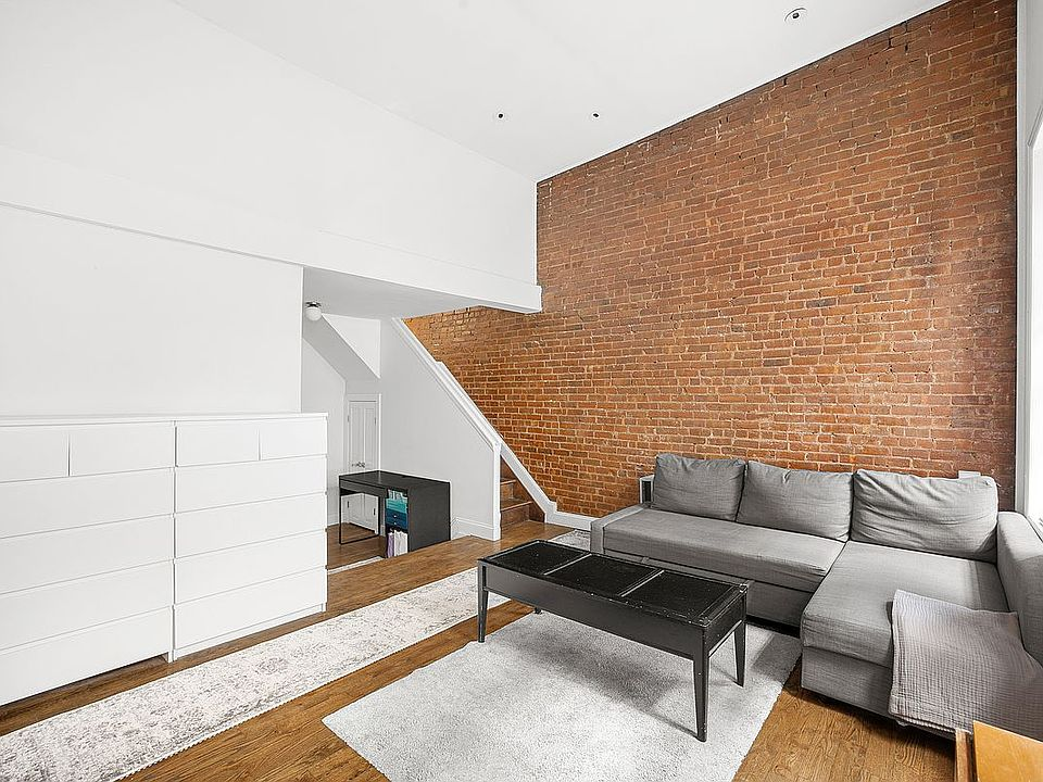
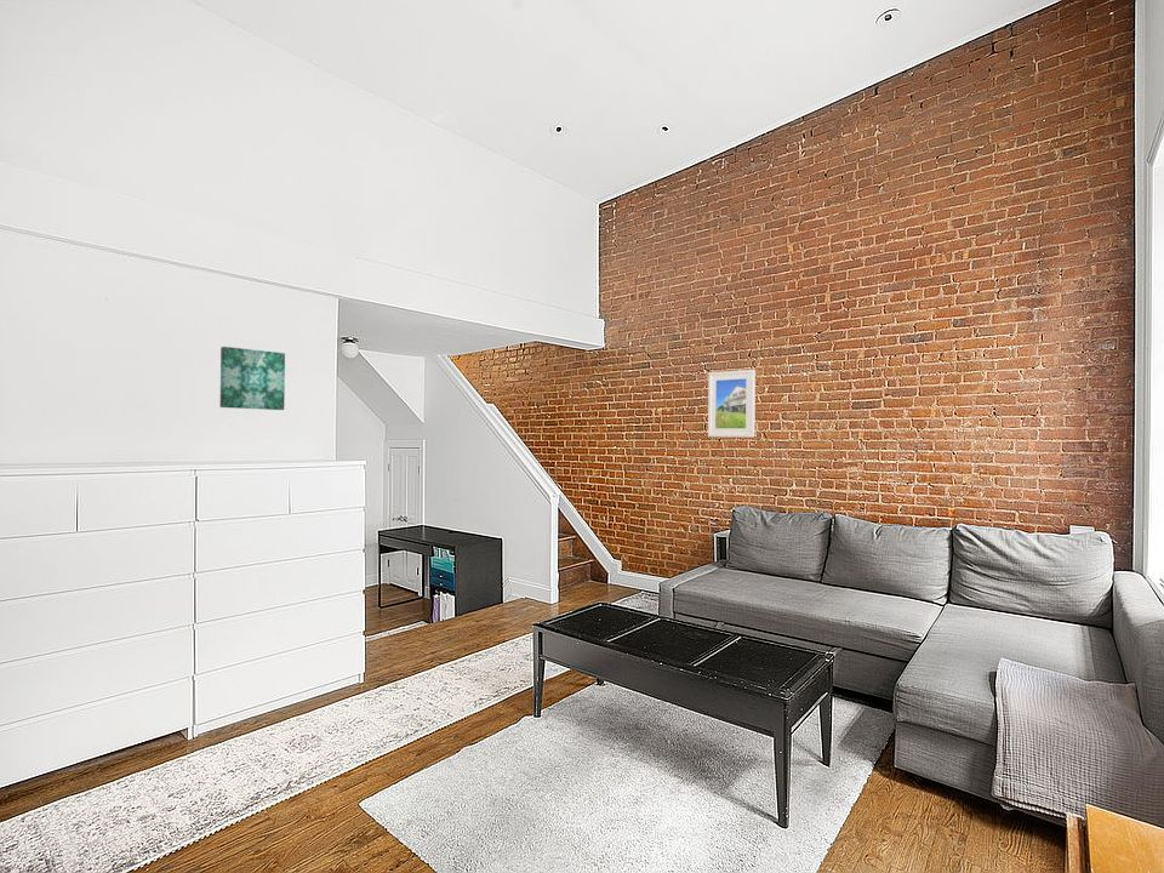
+ wall art [218,346,286,411]
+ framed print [707,369,757,438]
